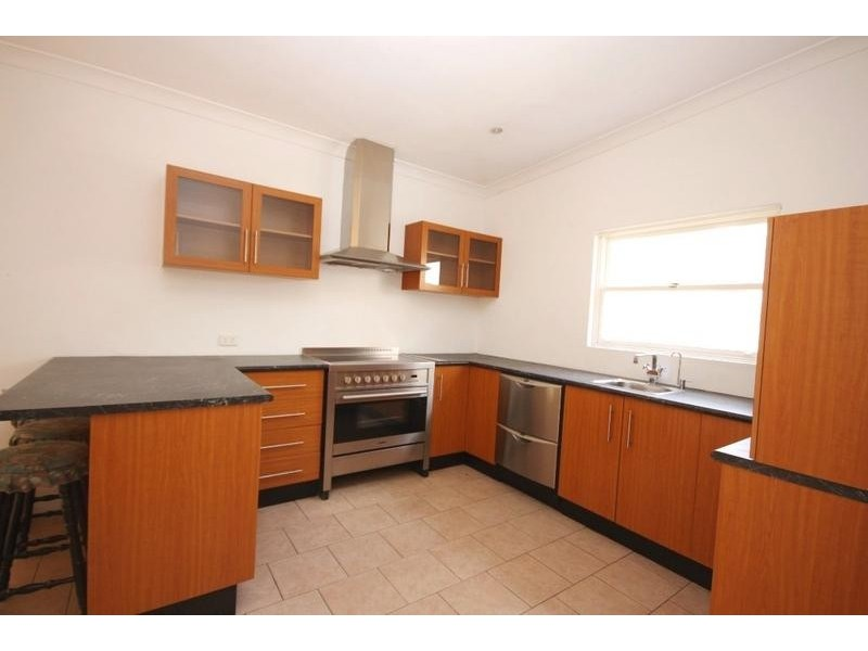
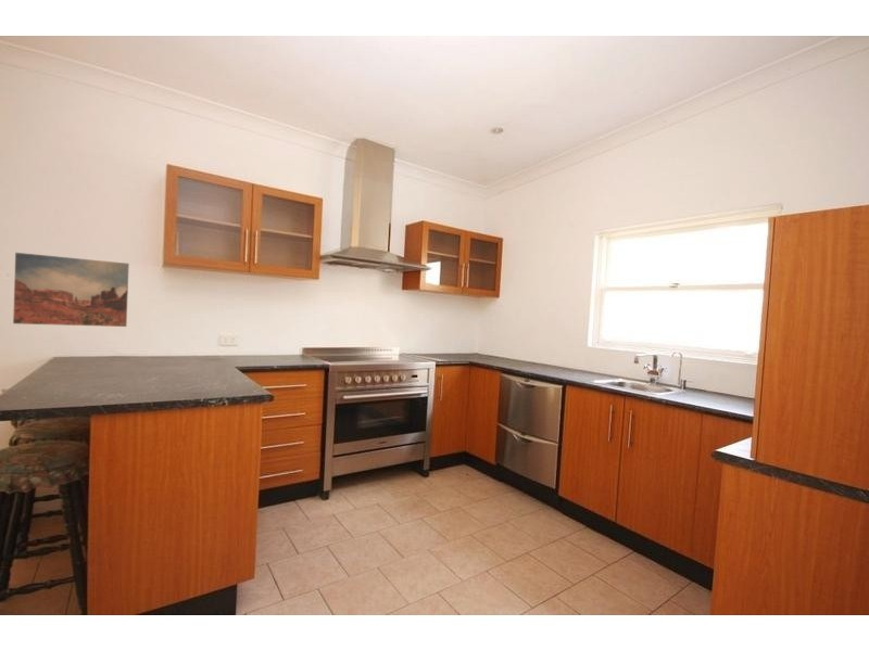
+ wall art [12,252,130,328]
